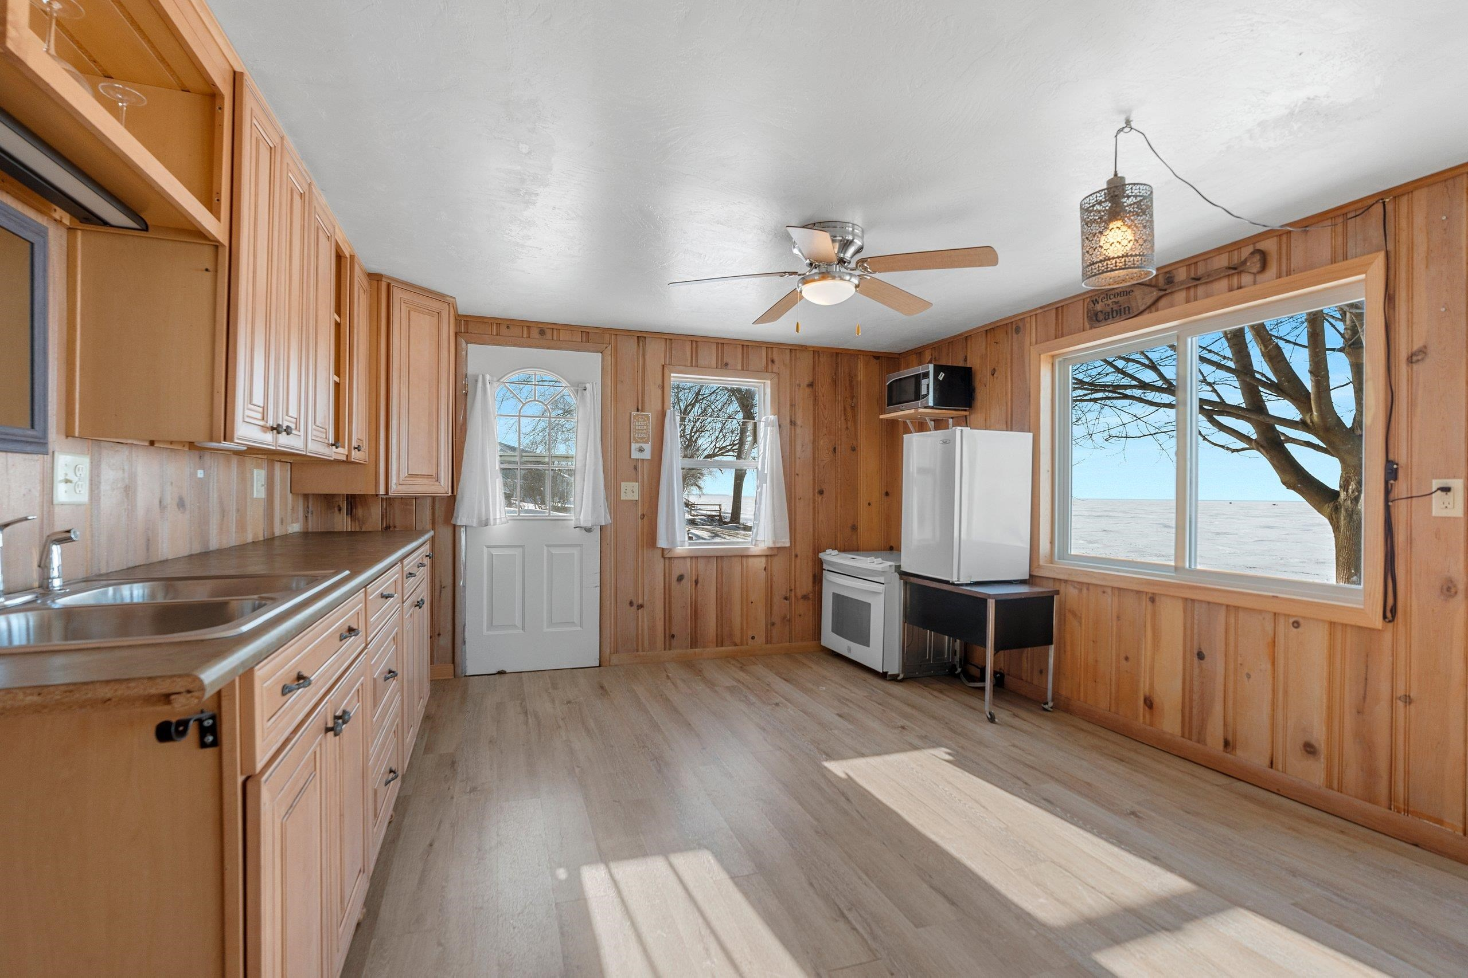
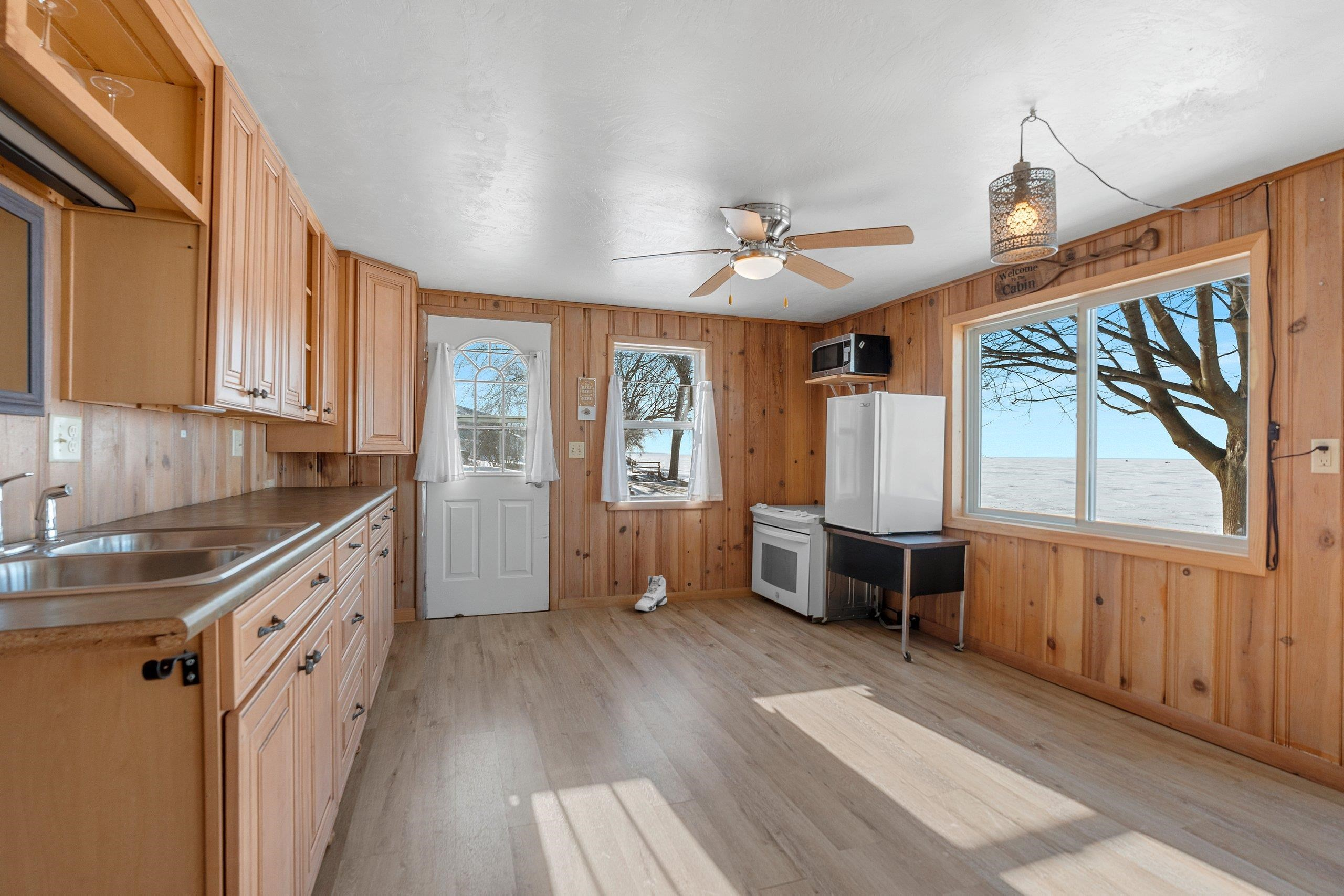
+ sneaker [635,574,668,612]
